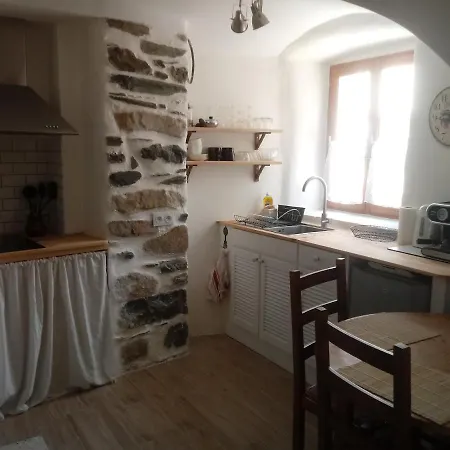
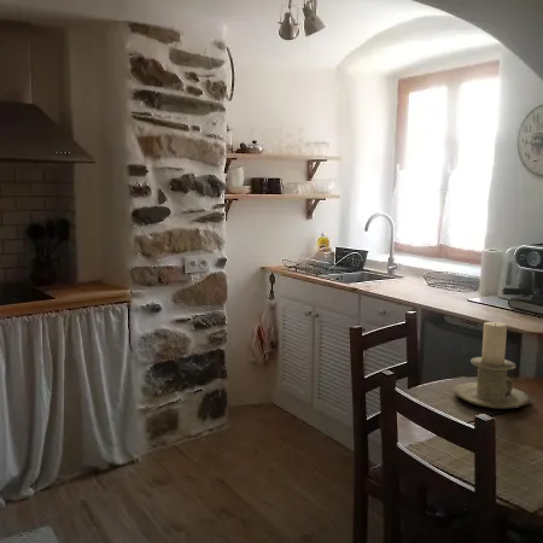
+ candle holder [453,321,531,410]
